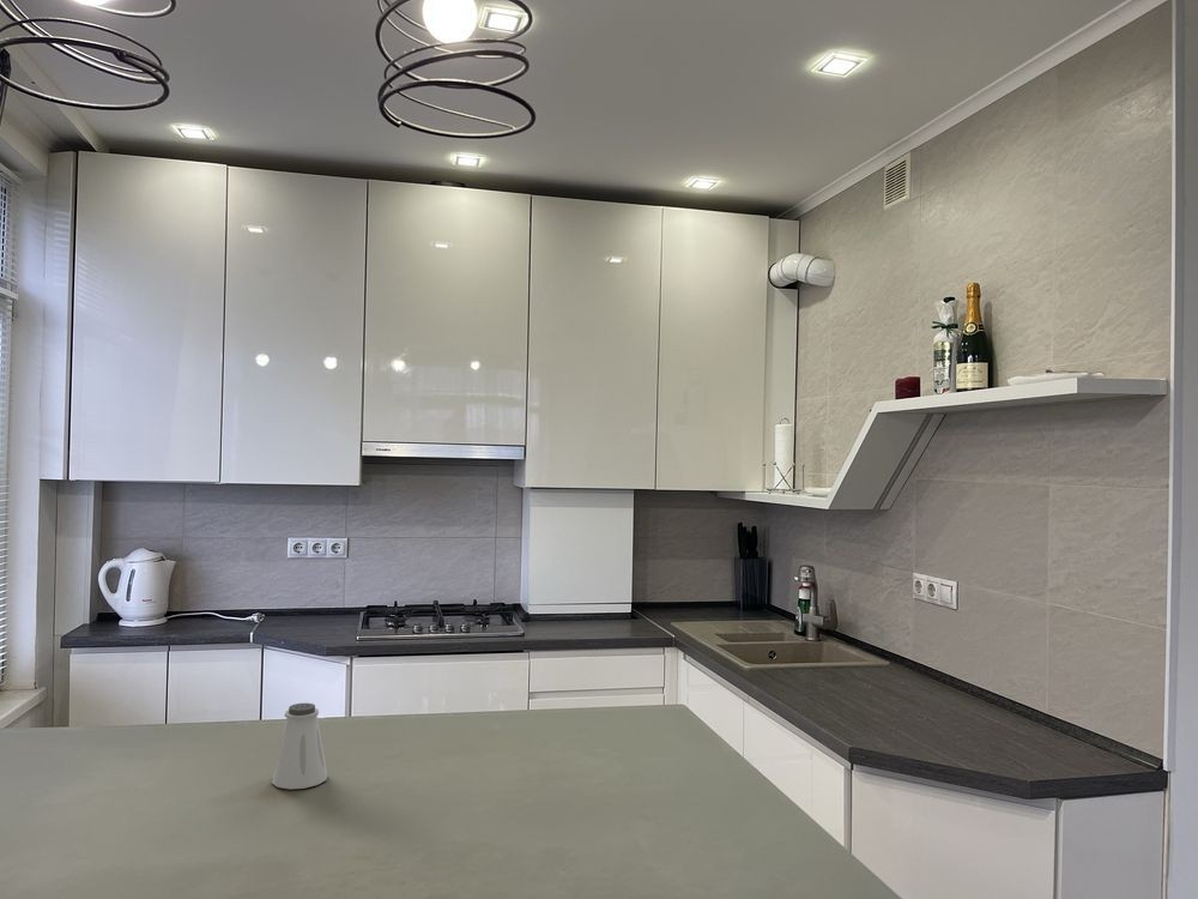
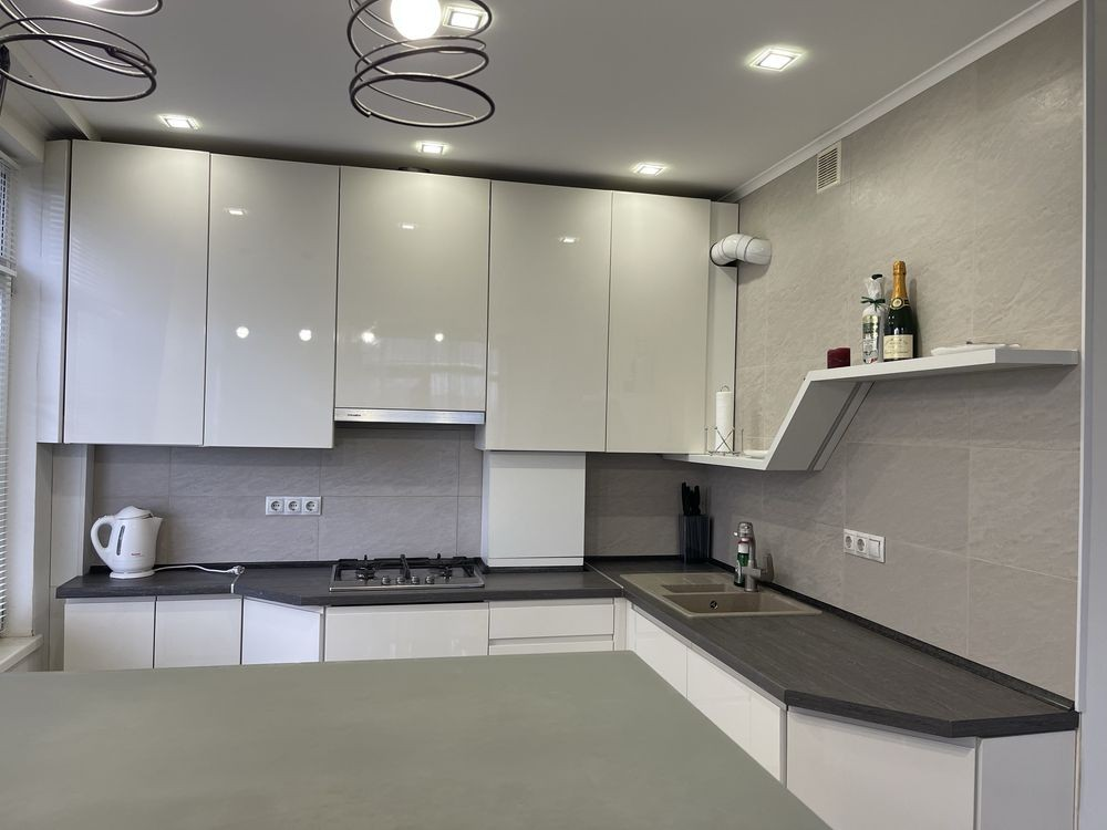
- saltshaker [271,702,328,790]
